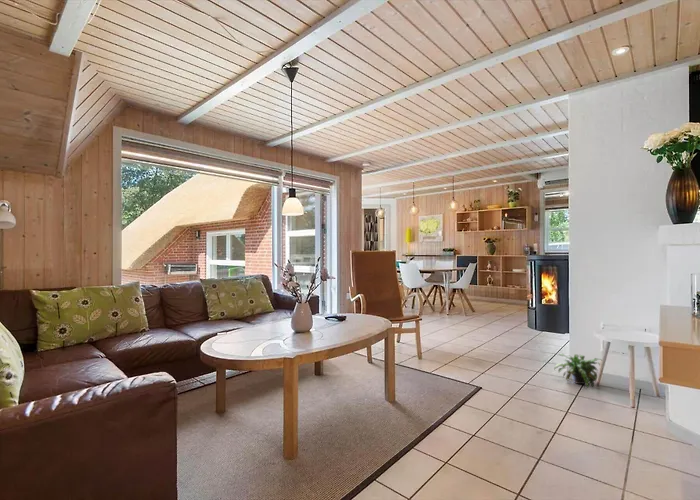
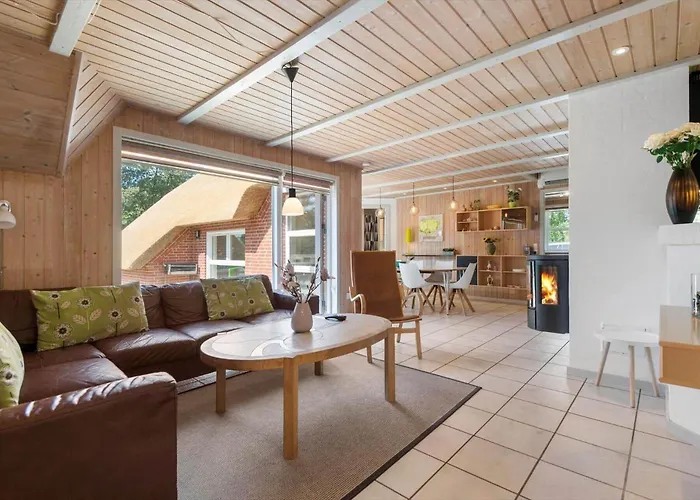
- potted plant [553,353,603,388]
